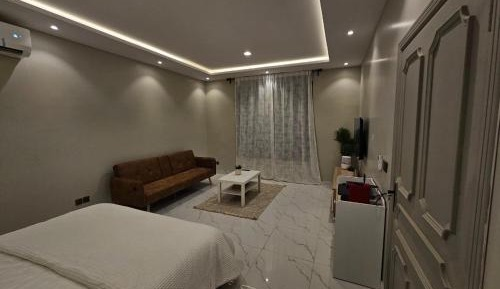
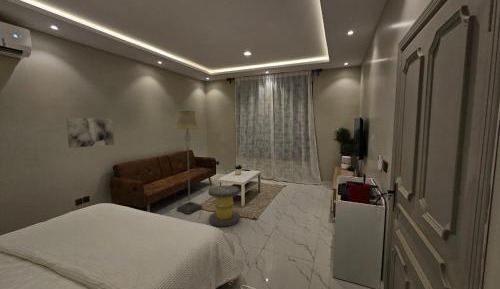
+ stool [207,184,241,228]
+ wall art [66,117,115,149]
+ floor lamp [173,109,203,215]
